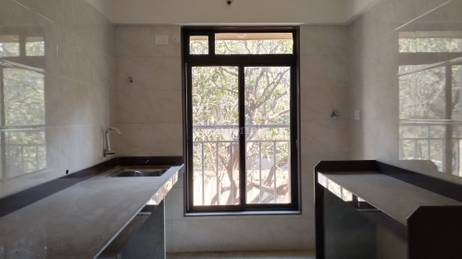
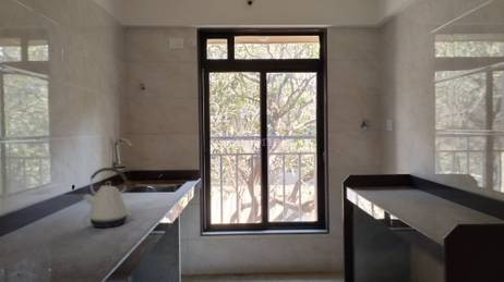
+ kettle [82,167,132,229]
